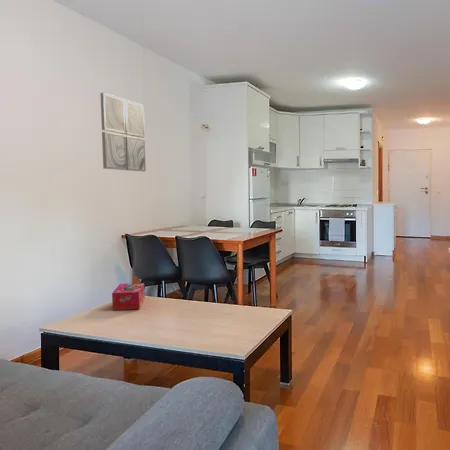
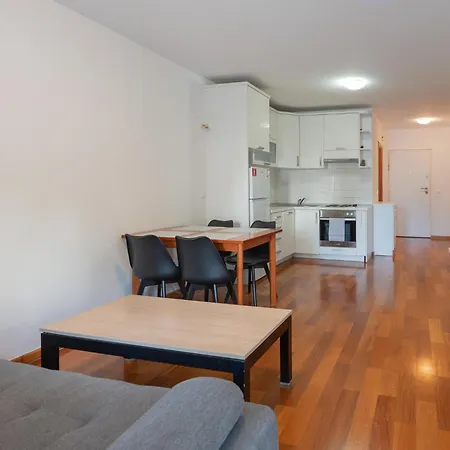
- wall art [99,92,147,172]
- tissue box [111,282,146,311]
